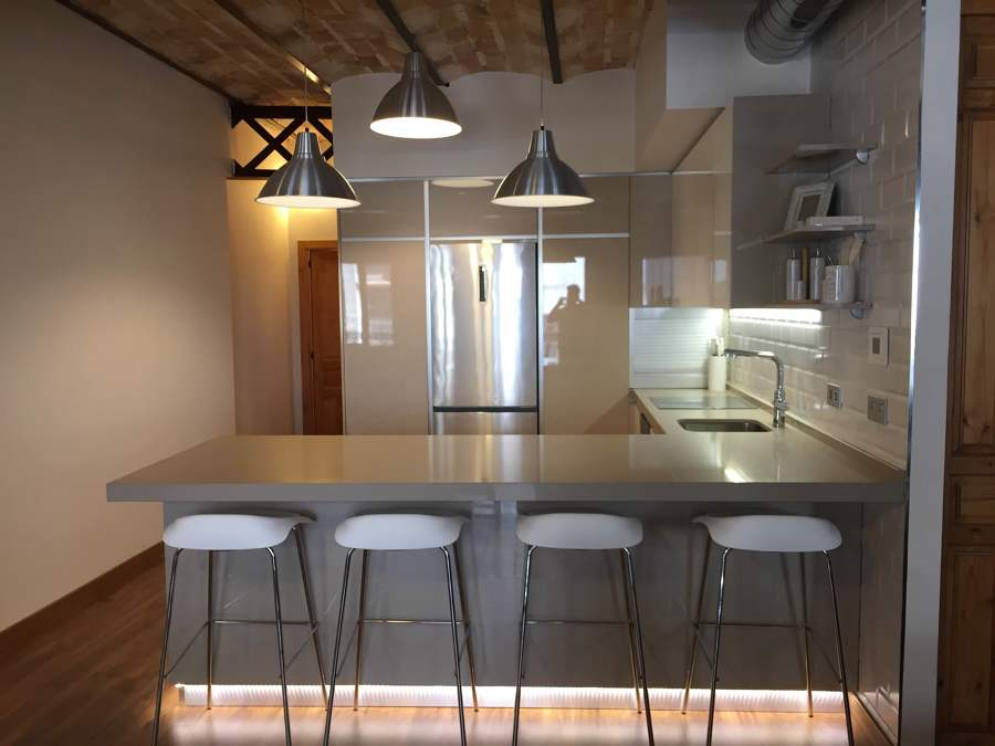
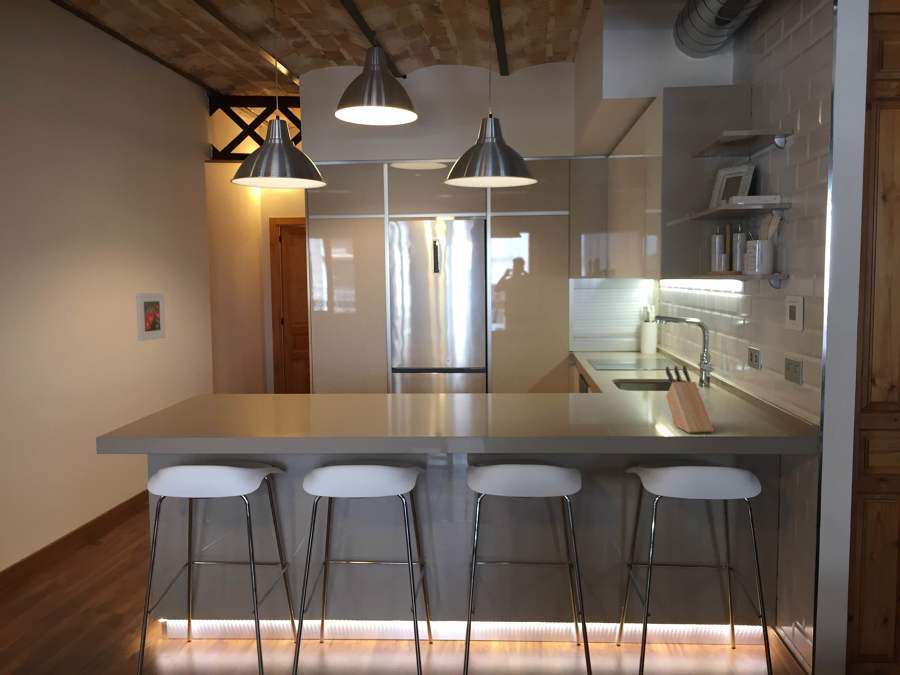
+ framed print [135,292,167,342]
+ knife block [665,365,715,434]
